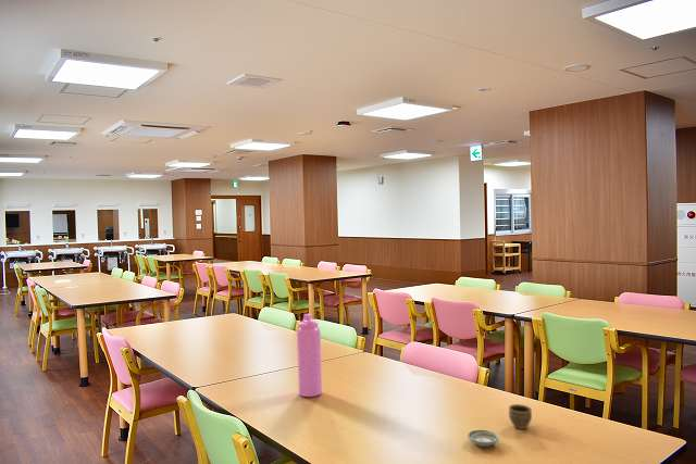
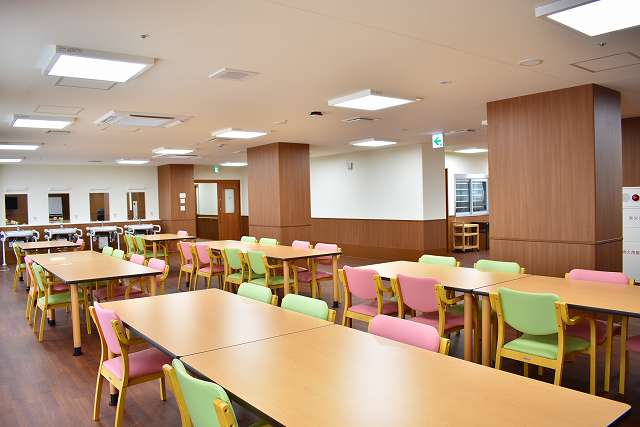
- water bottle [296,313,323,398]
- cup [508,403,533,430]
- saucer [467,428,500,448]
